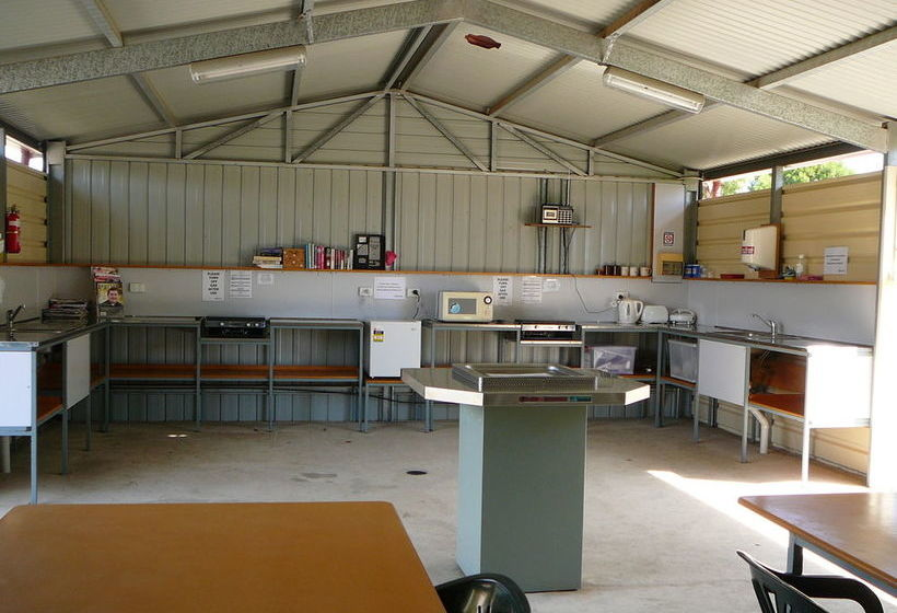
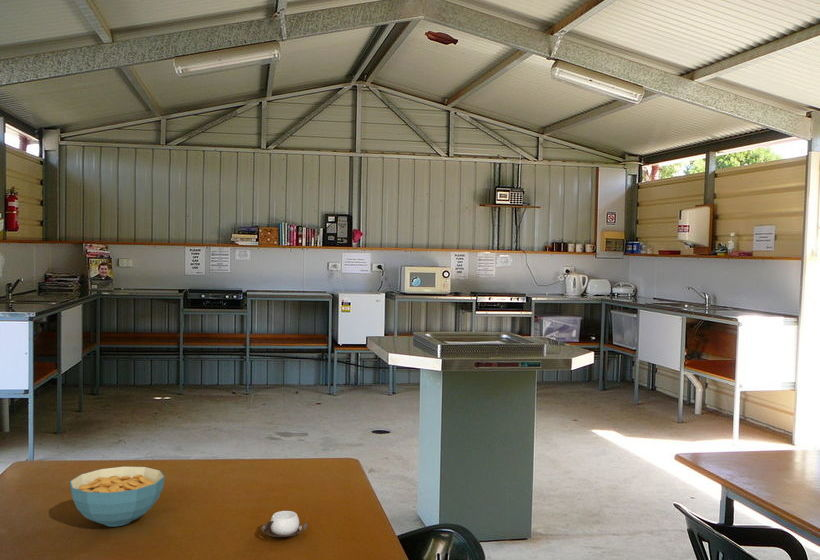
+ cereal bowl [69,465,166,527]
+ cup [260,510,308,538]
